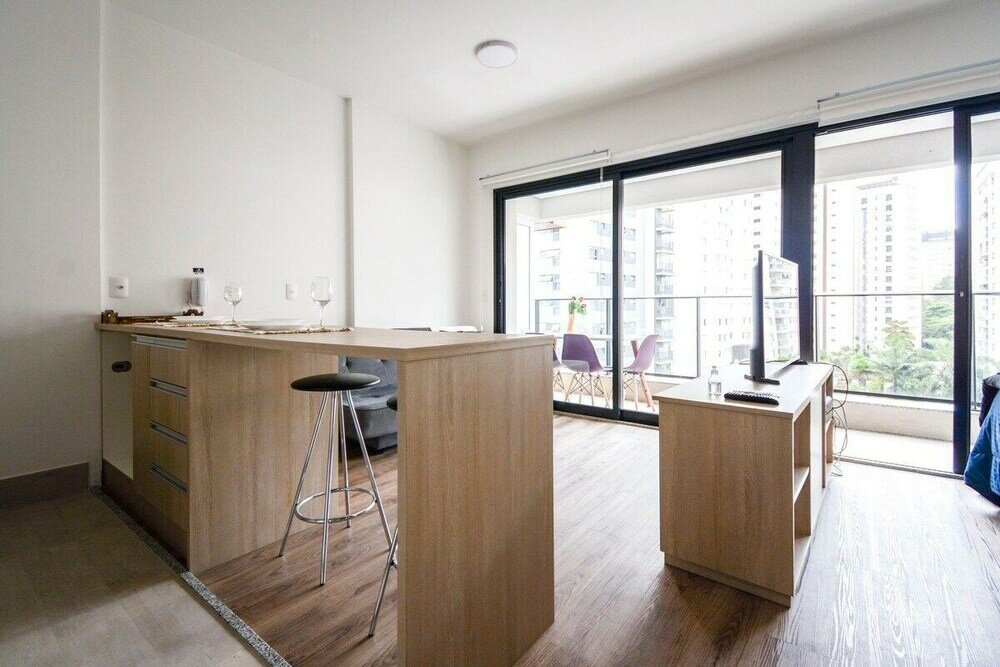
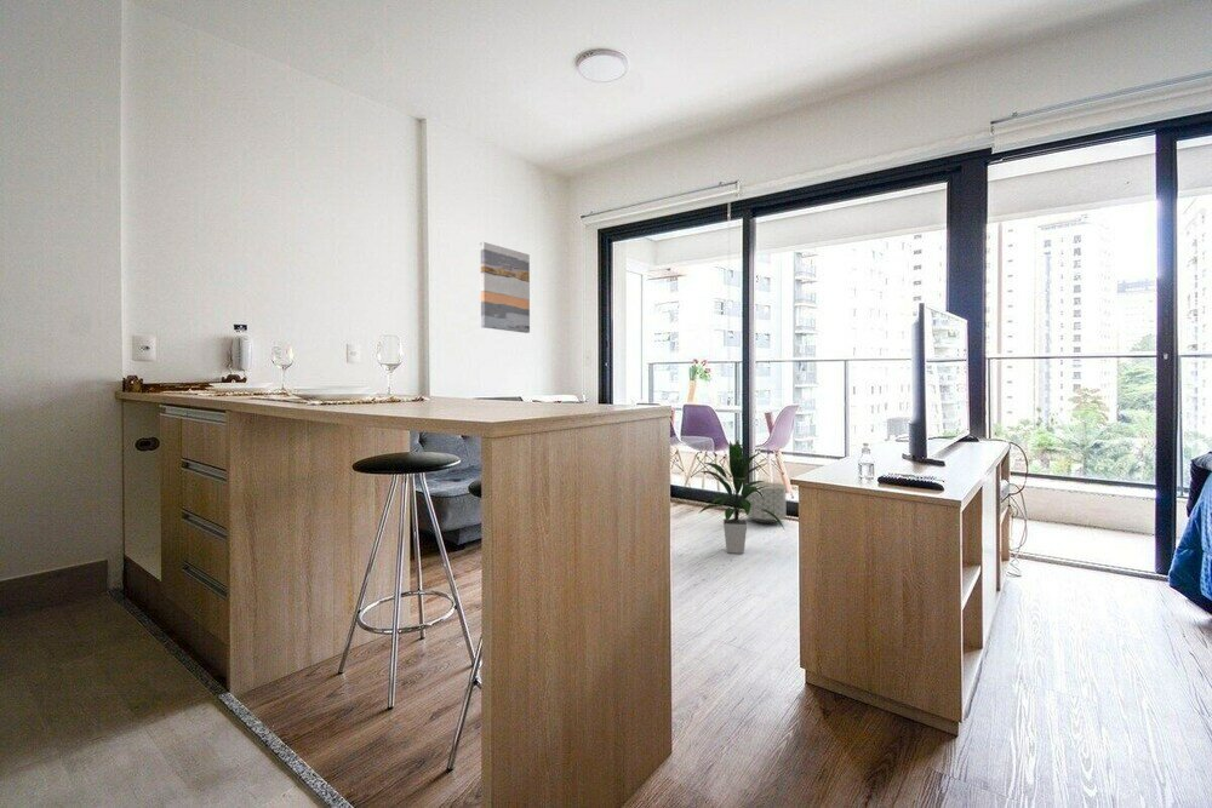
+ indoor plant [696,439,787,555]
+ planter [744,481,787,525]
+ wall art [480,241,531,334]
